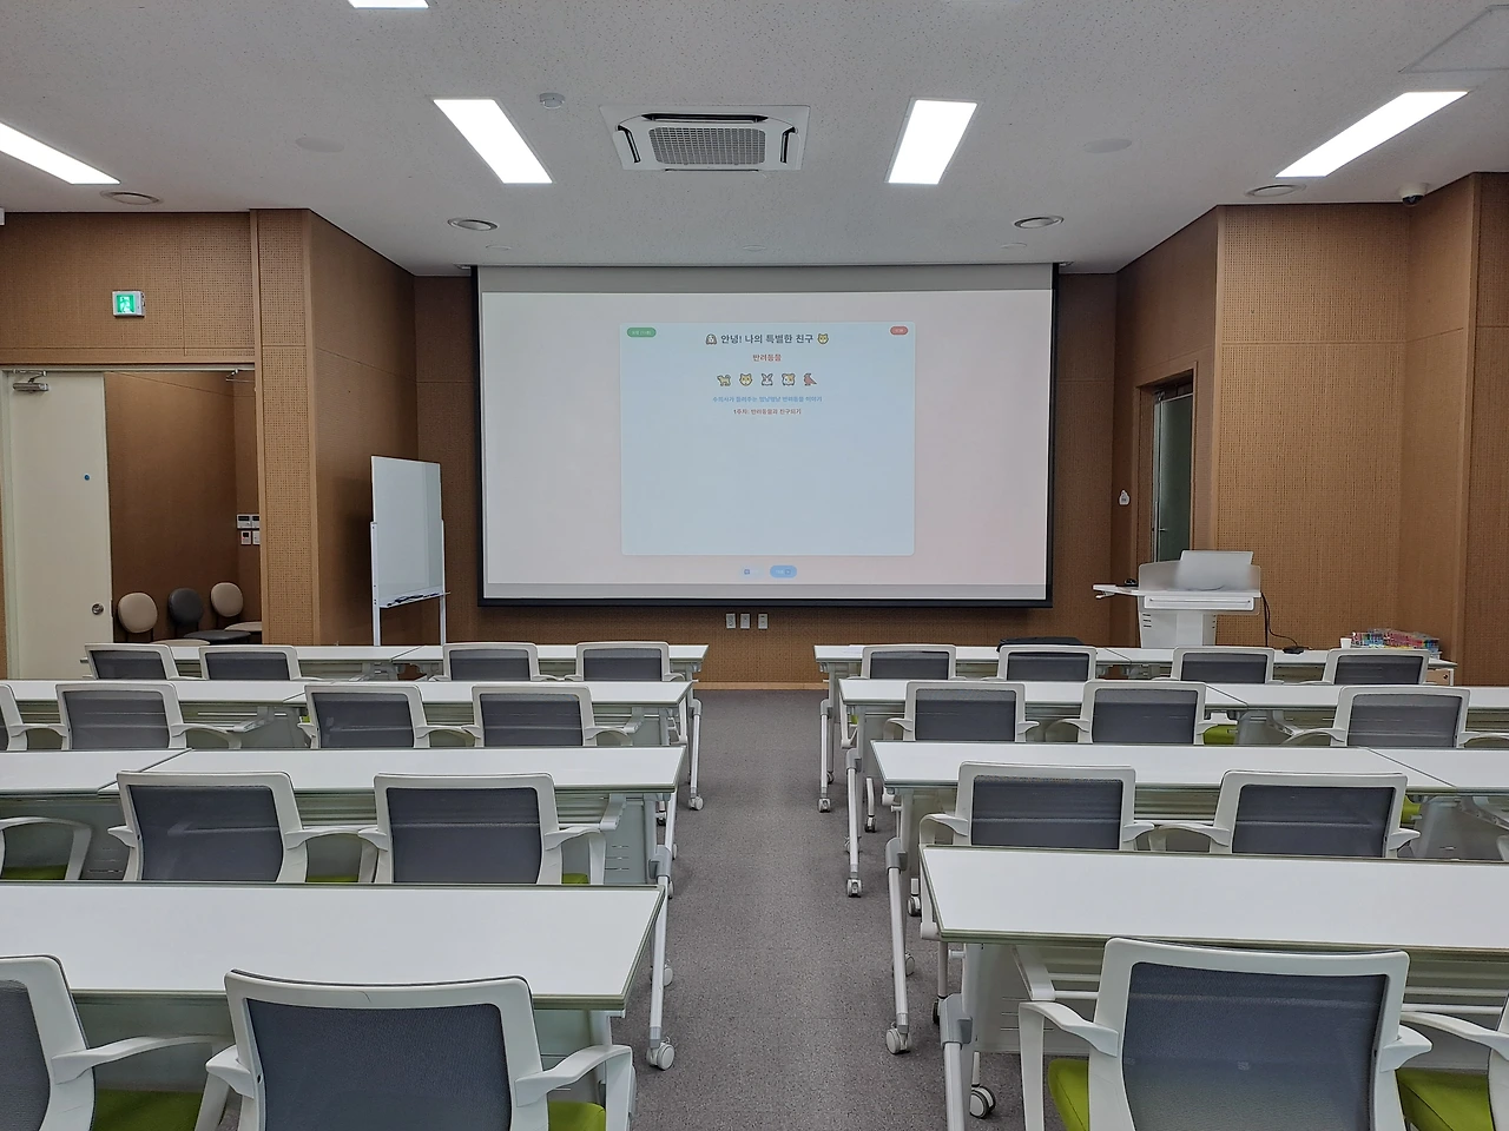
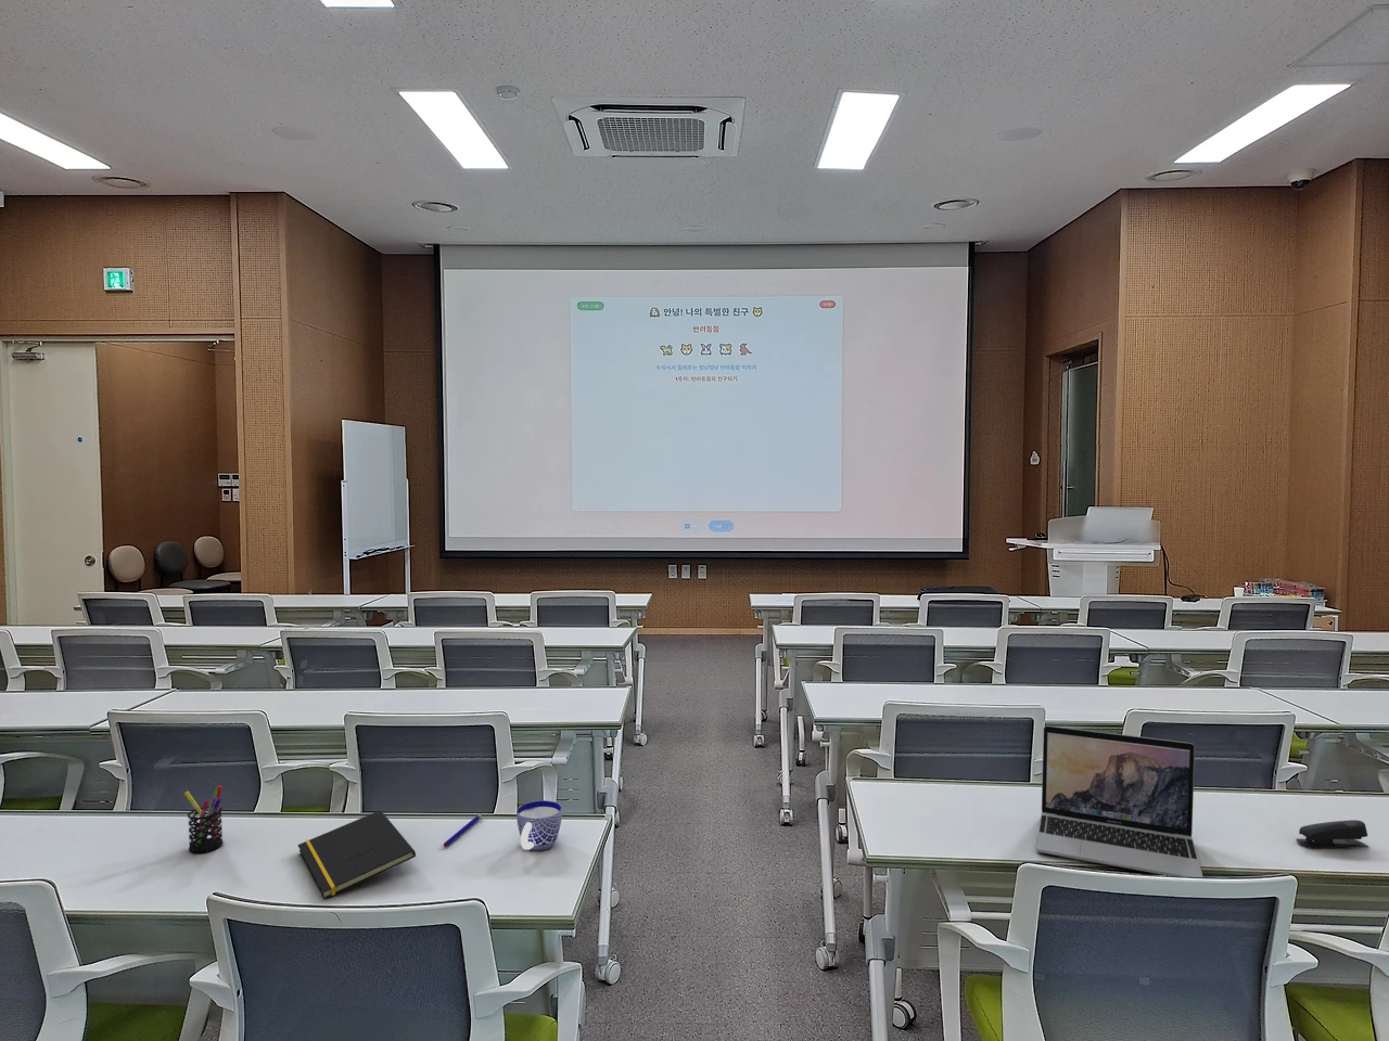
+ stapler [1296,819,1369,849]
+ laptop [1036,724,1204,878]
+ pen [443,812,483,847]
+ cup [515,799,563,851]
+ notepad [297,809,417,900]
+ pen holder [184,785,224,853]
